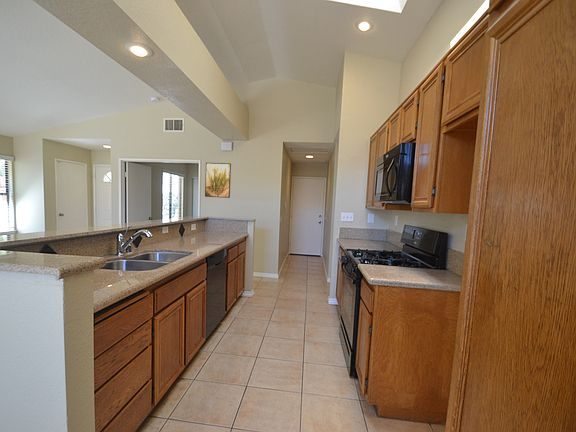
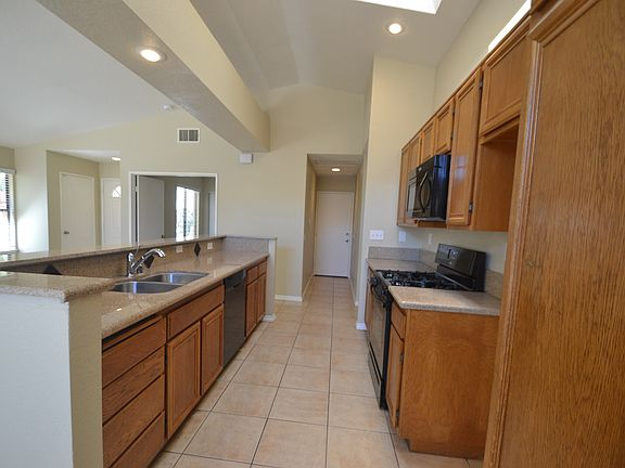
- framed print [204,162,232,199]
